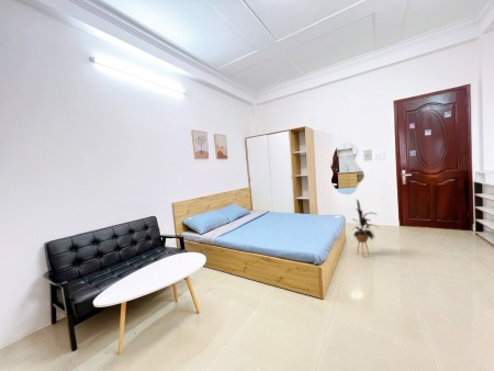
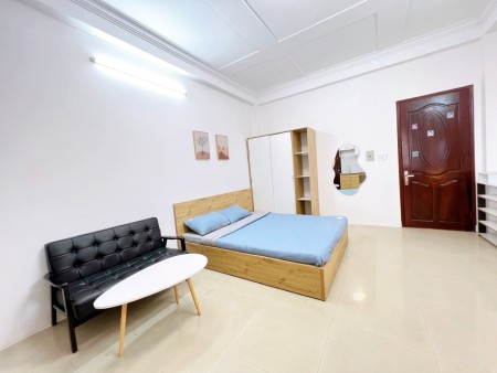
- house plant [351,199,380,258]
